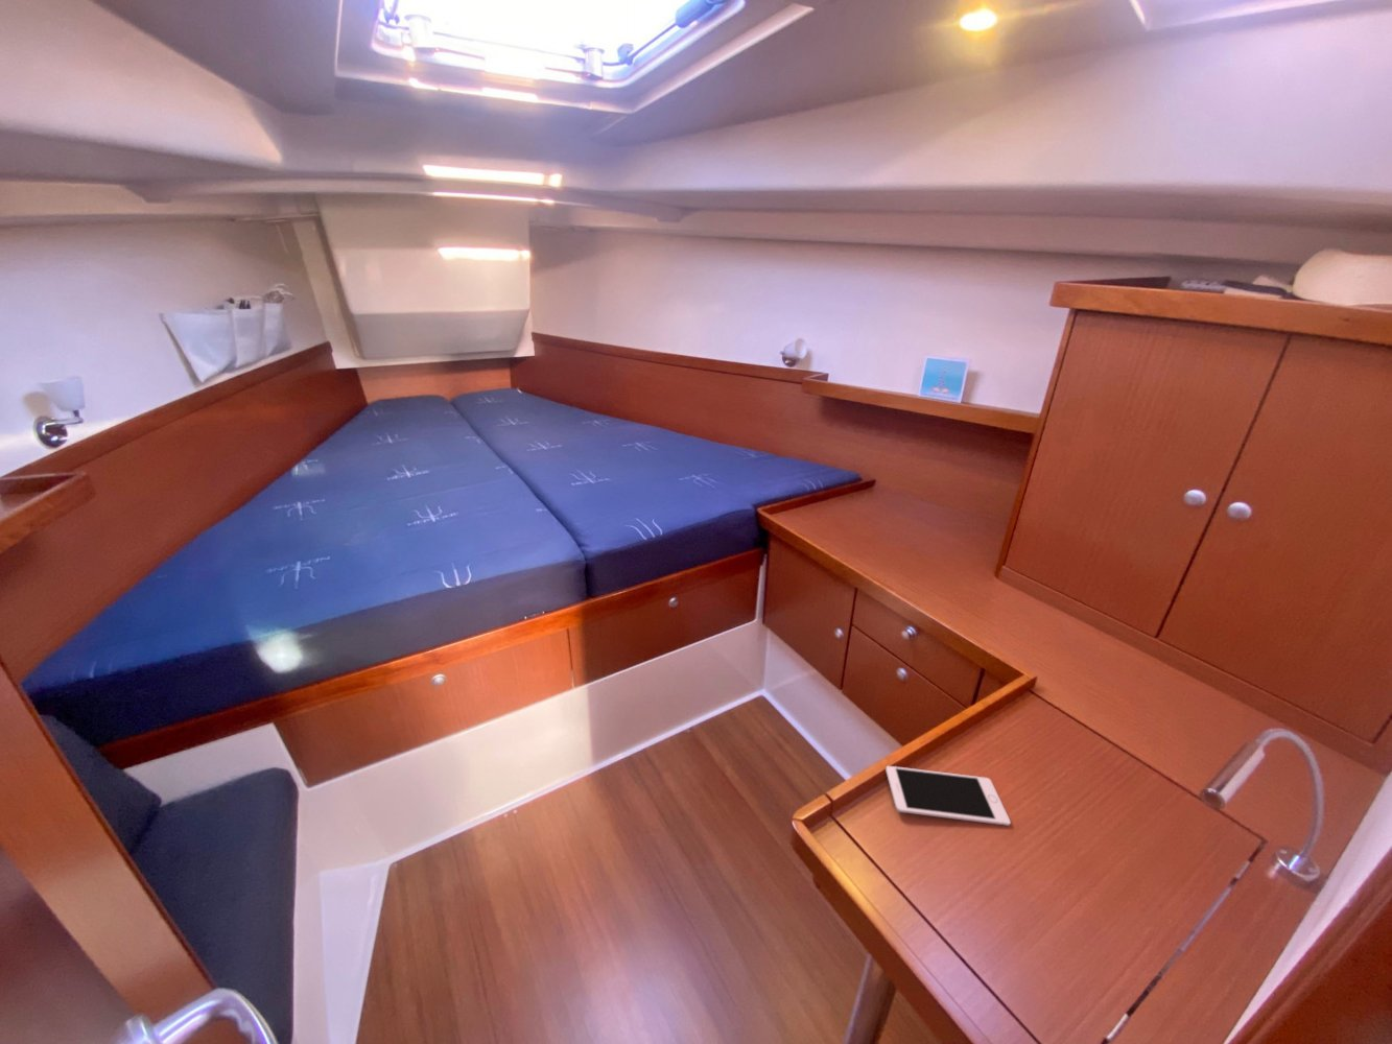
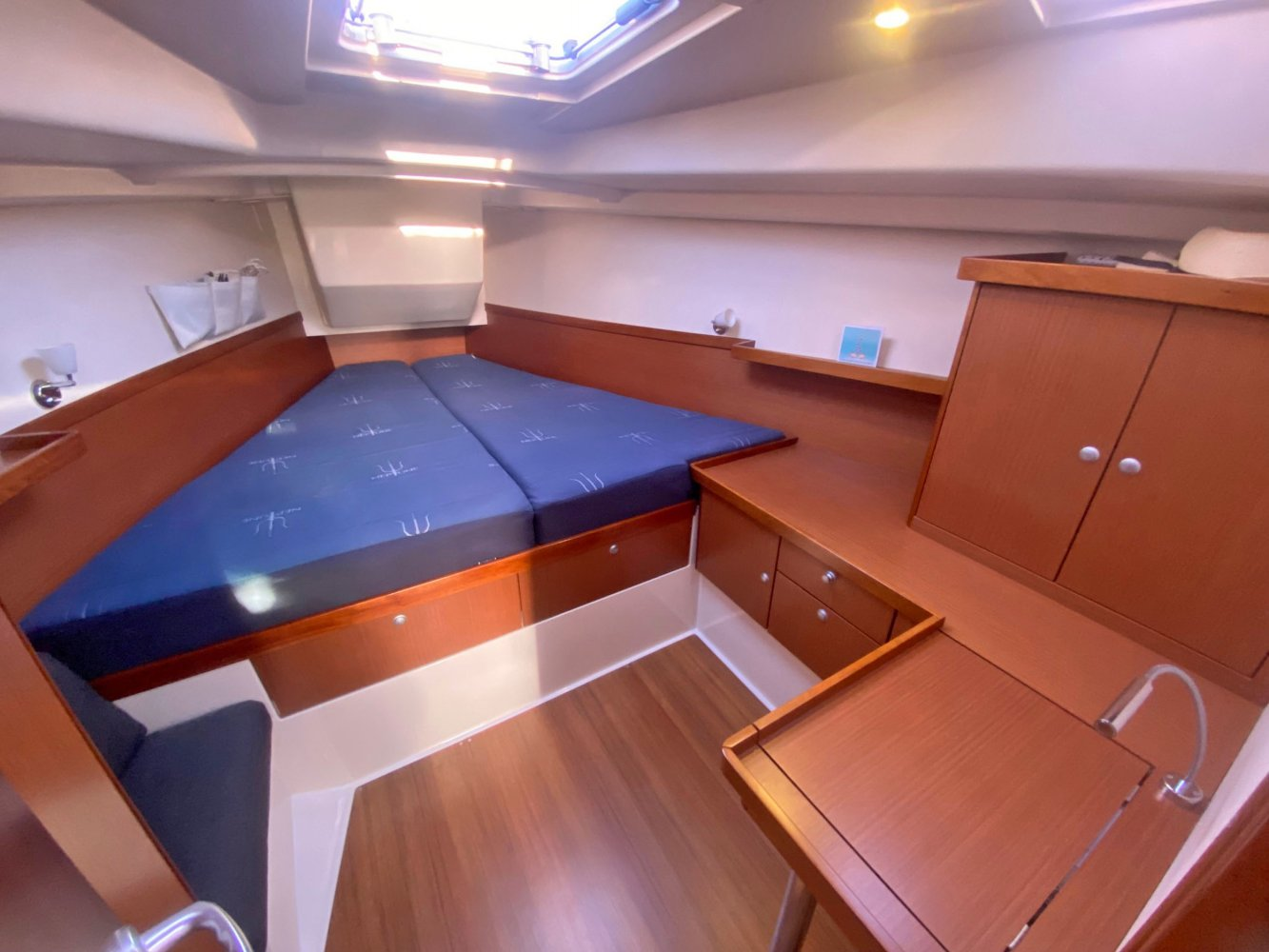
- cell phone [884,765,1011,827]
